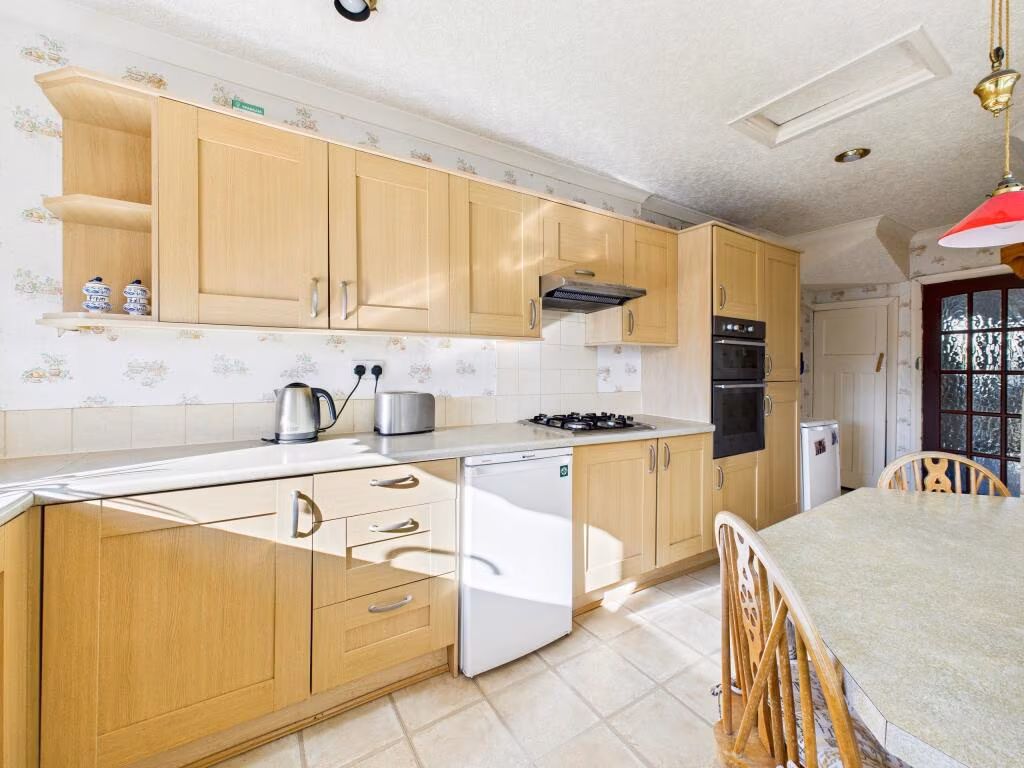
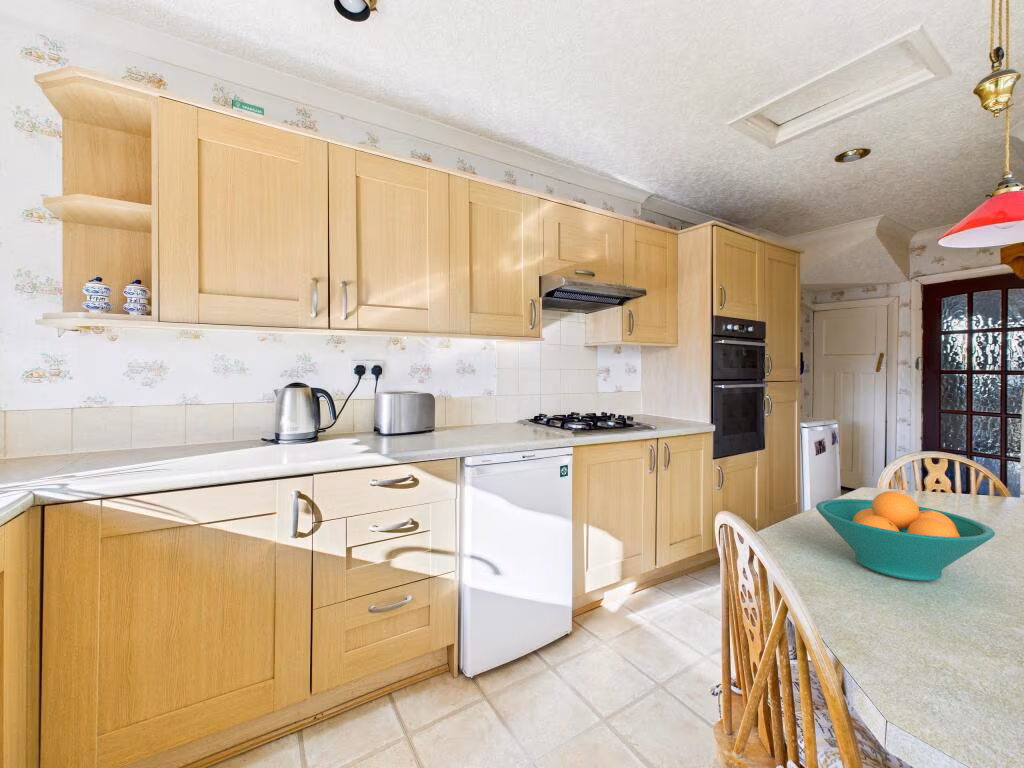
+ fruit bowl [815,490,996,582]
